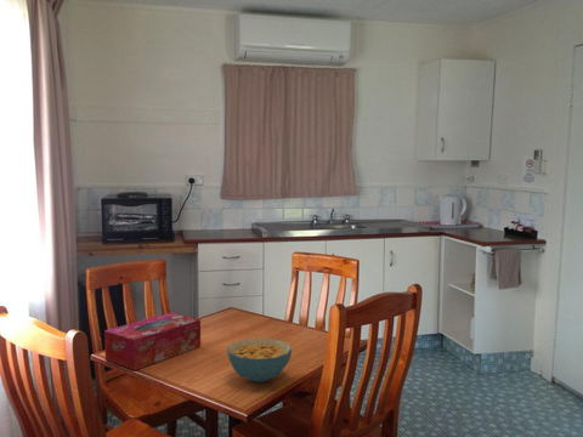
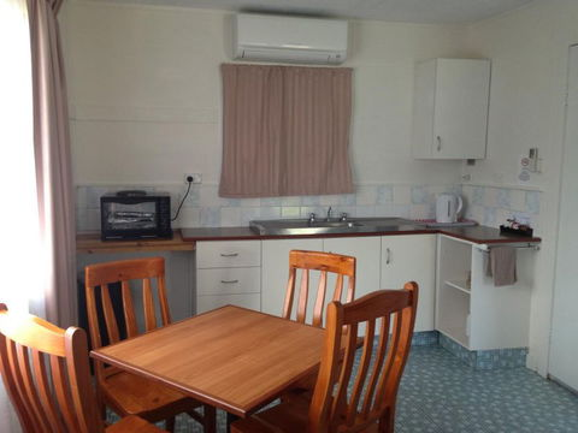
- tissue box [103,311,202,371]
- cereal bowl [226,336,293,384]
